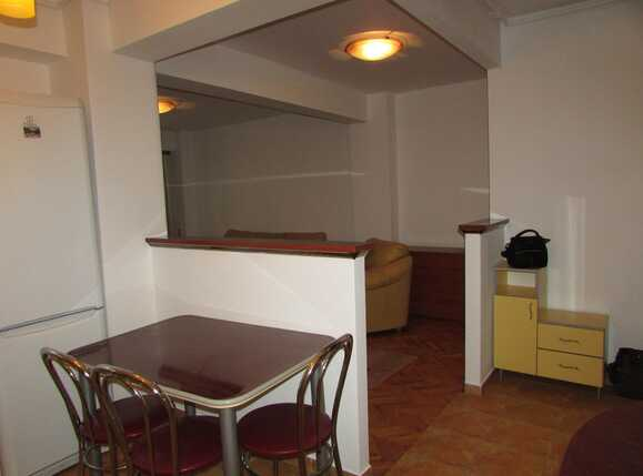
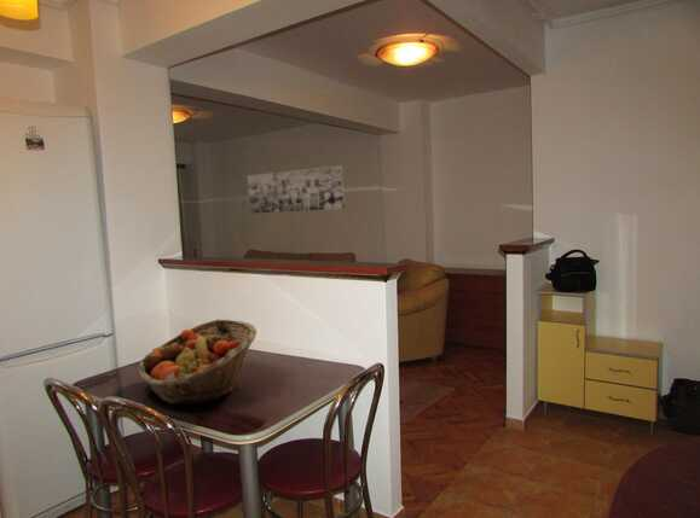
+ fruit basket [137,319,258,406]
+ wall art [247,164,346,215]
